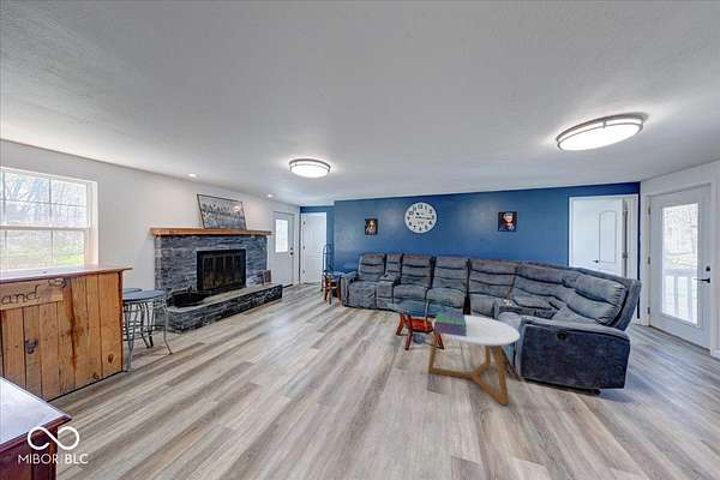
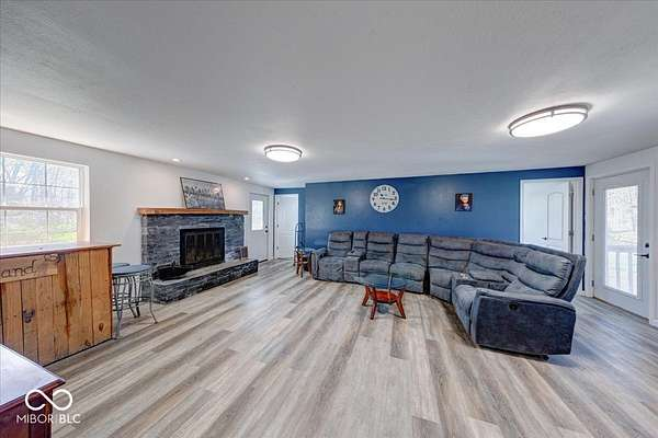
- stack of books [432,311,467,336]
- coffee table [427,314,521,406]
